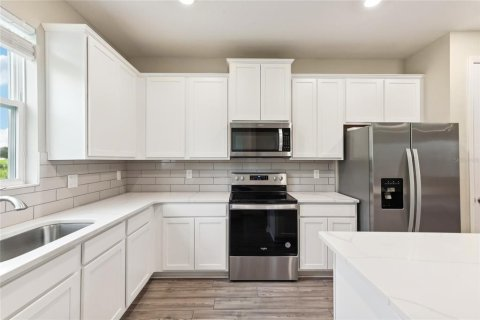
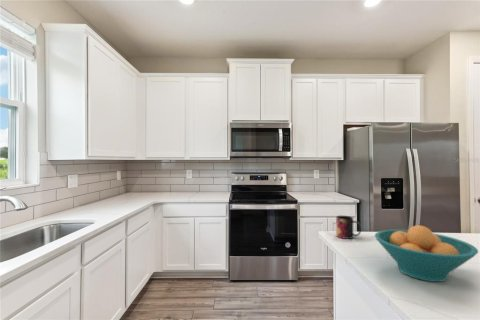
+ mug [335,215,362,240]
+ fruit bowl [374,224,479,283]
